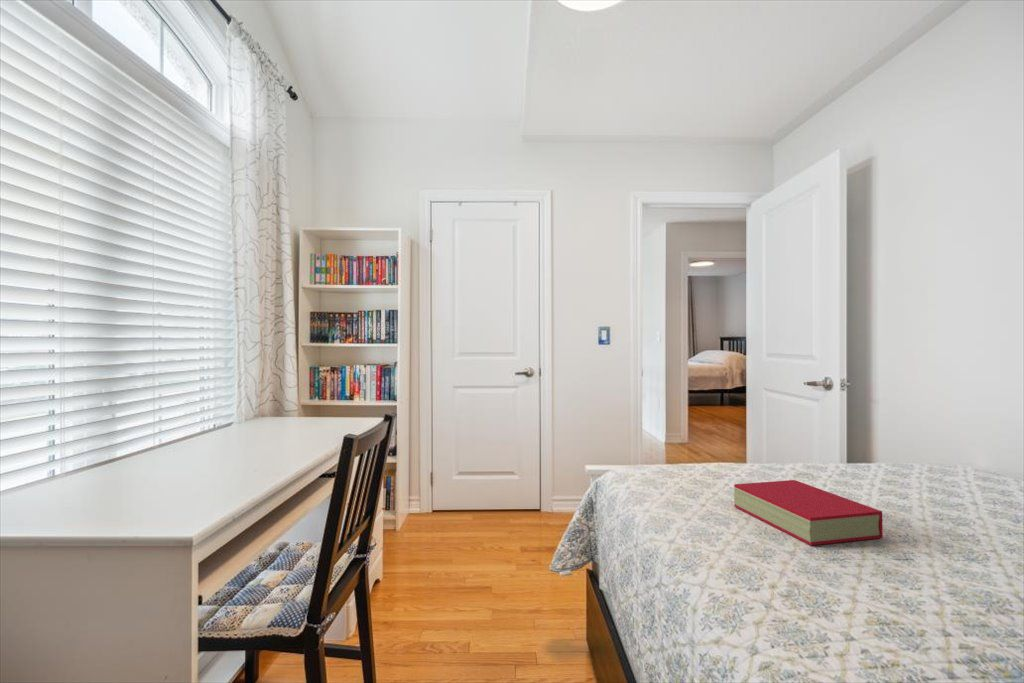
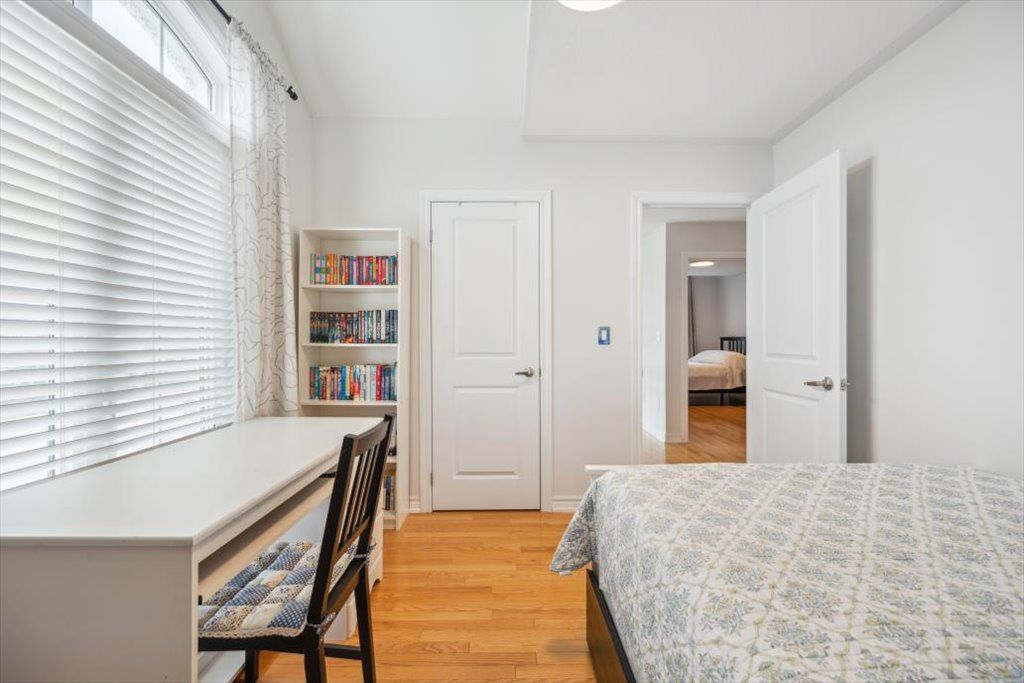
- book [733,479,884,546]
